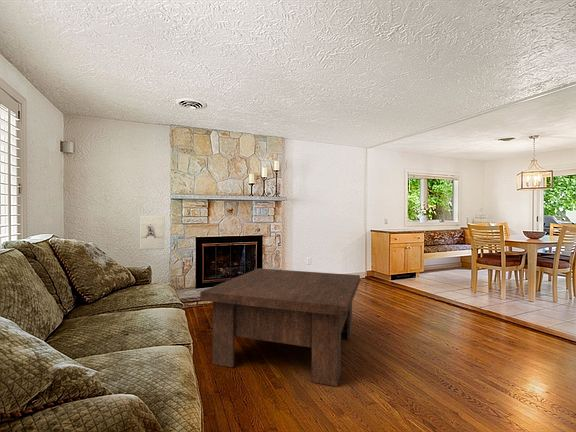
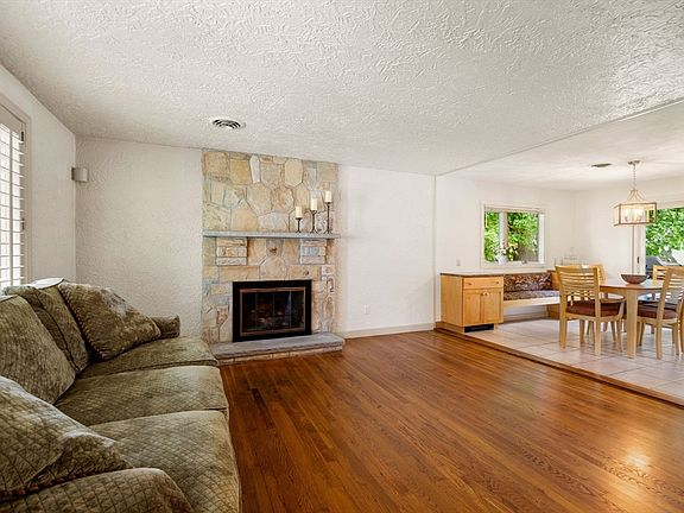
- coffee table [199,267,361,388]
- wall sculpture [139,215,166,251]
